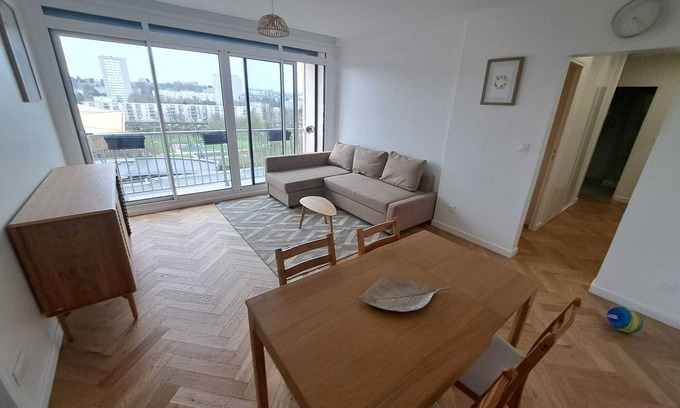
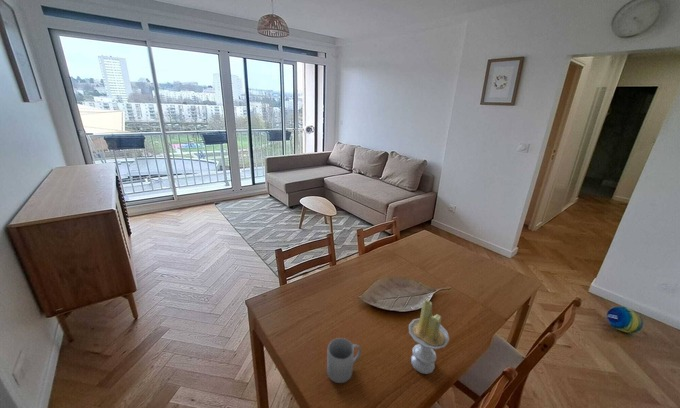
+ candle [408,299,450,375]
+ mug [326,337,362,384]
